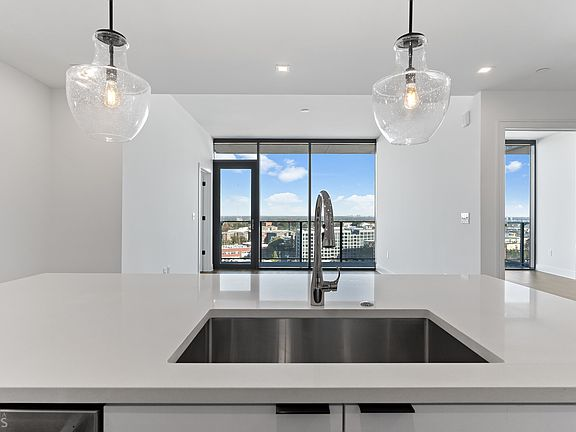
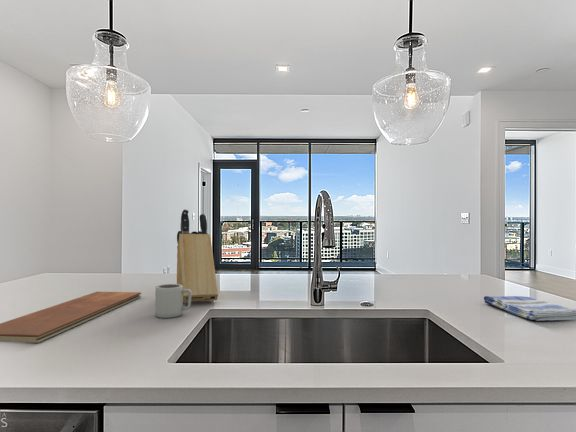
+ dish towel [483,295,576,322]
+ cup [154,283,192,319]
+ knife block [176,208,219,304]
+ chopping board [0,291,142,344]
